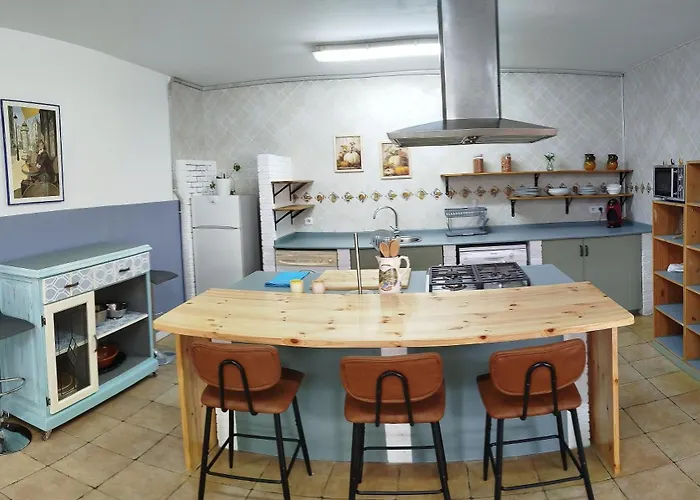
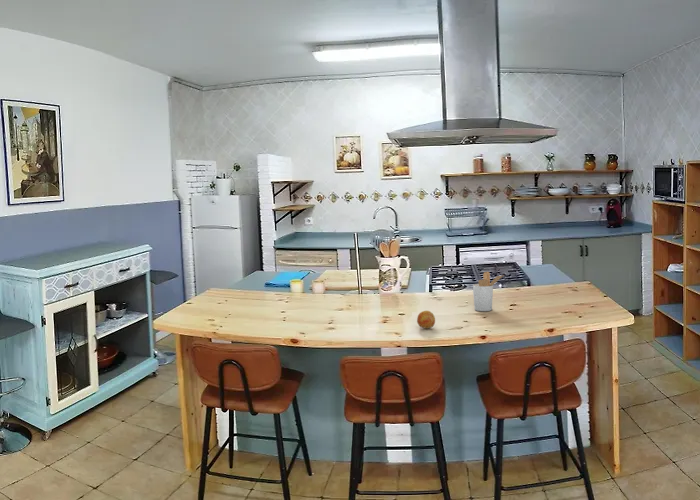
+ fruit [416,310,436,329]
+ utensil holder [472,271,505,312]
